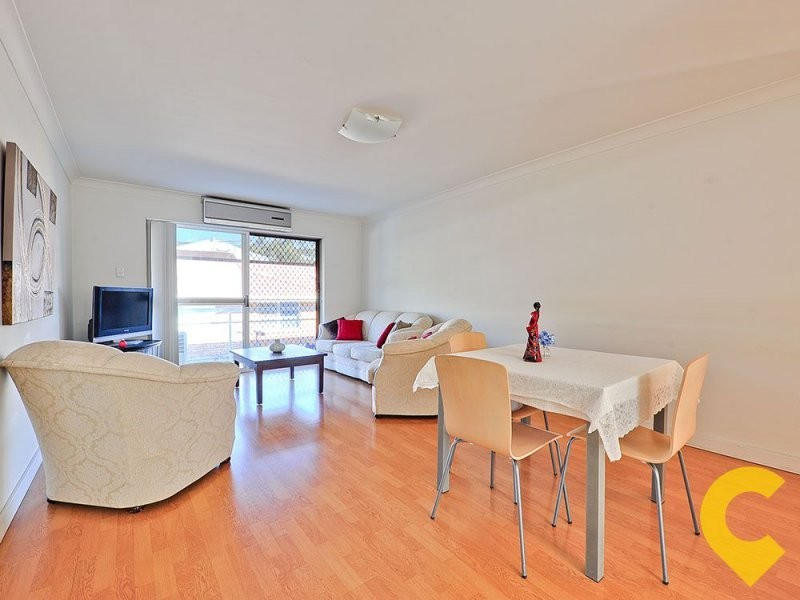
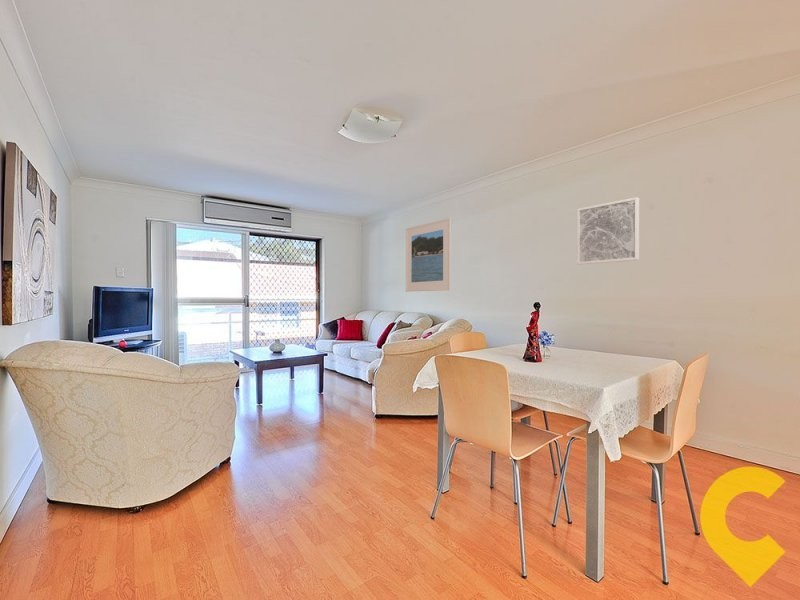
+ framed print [405,217,452,293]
+ wall art [576,196,640,266]
